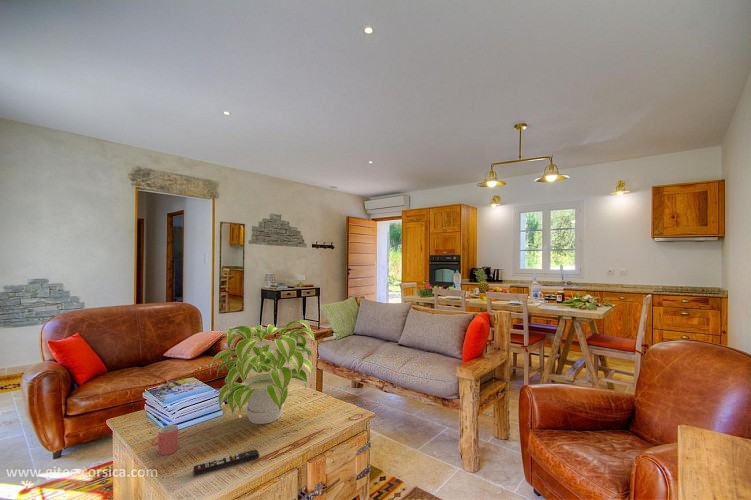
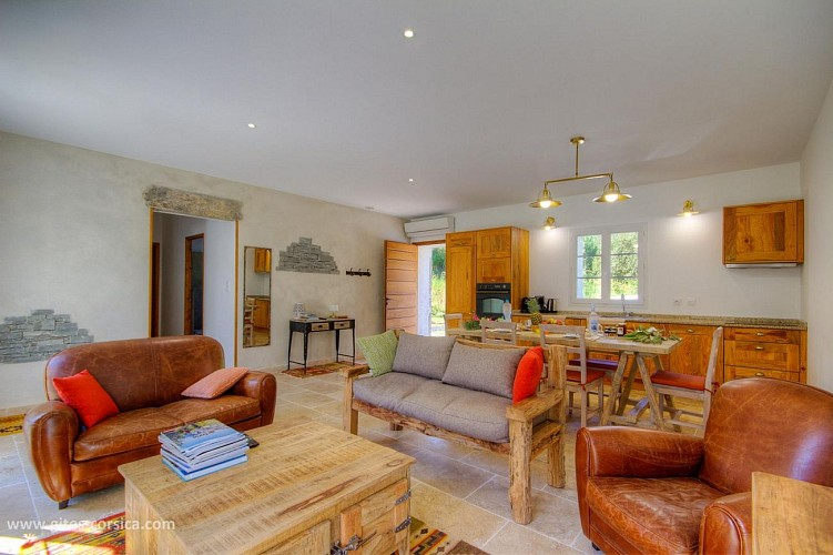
- remote control [192,449,261,476]
- cup [151,424,179,456]
- plant [209,319,316,425]
